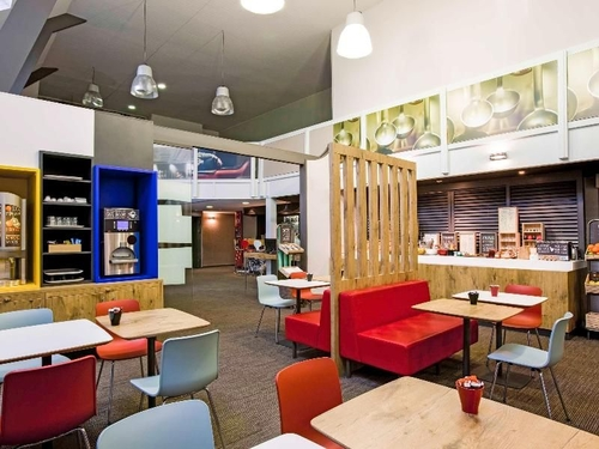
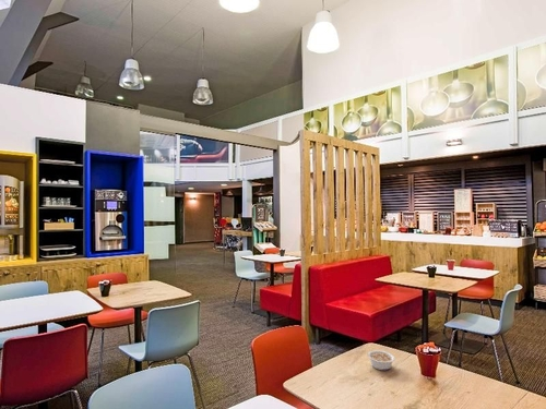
+ legume [367,349,395,371]
